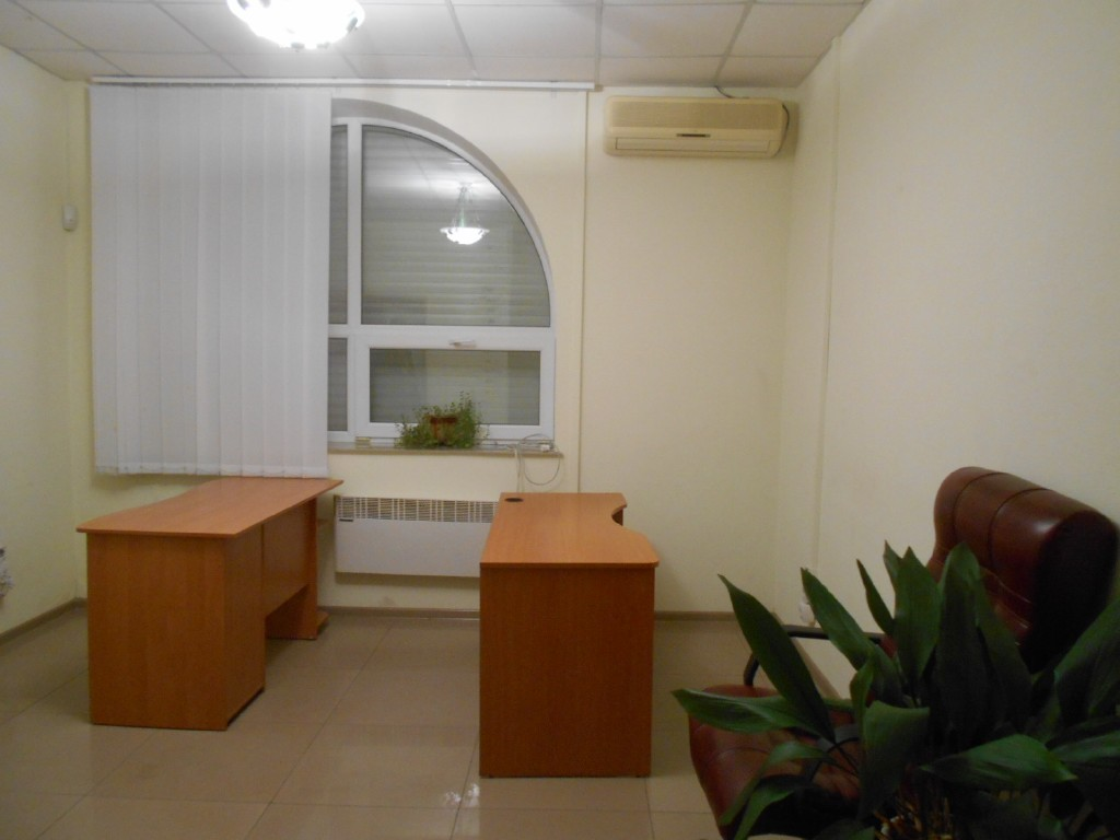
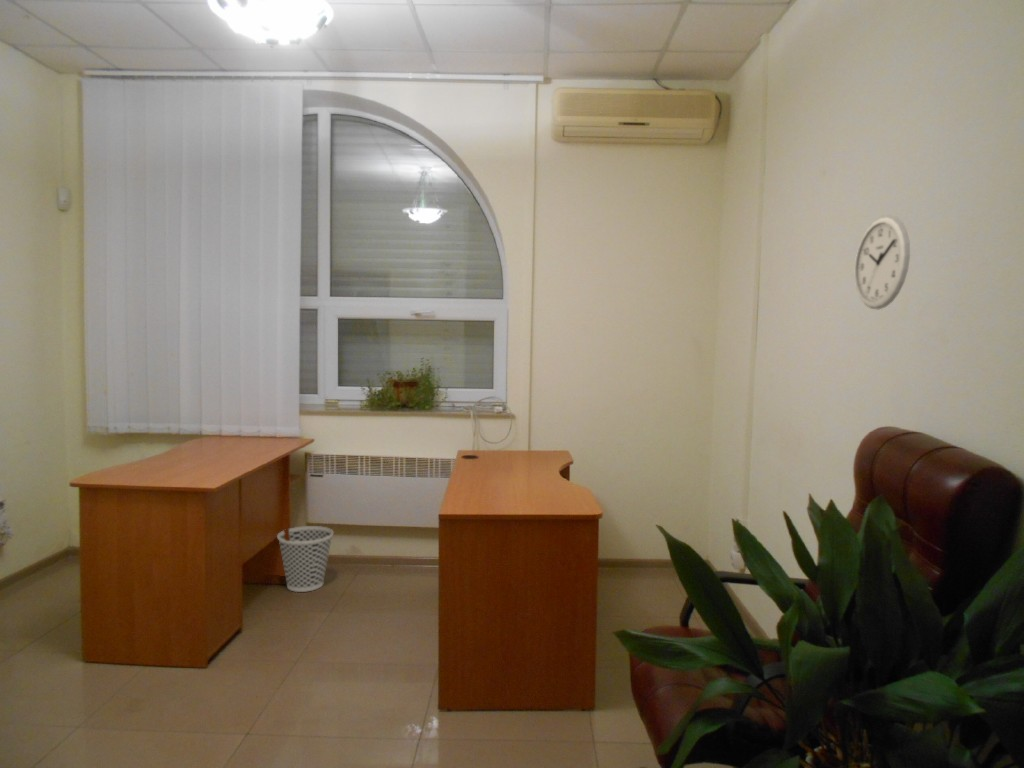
+ wastebasket [276,525,334,593]
+ wall clock [854,214,911,310]
